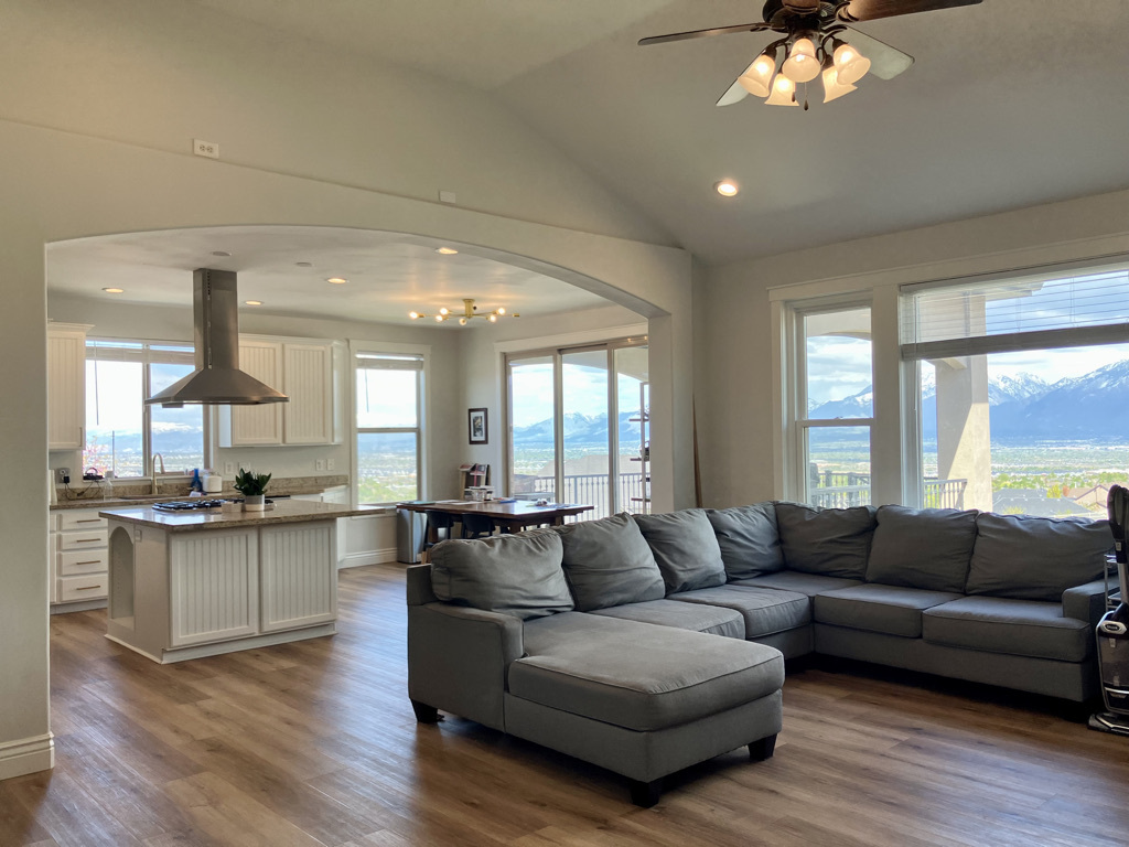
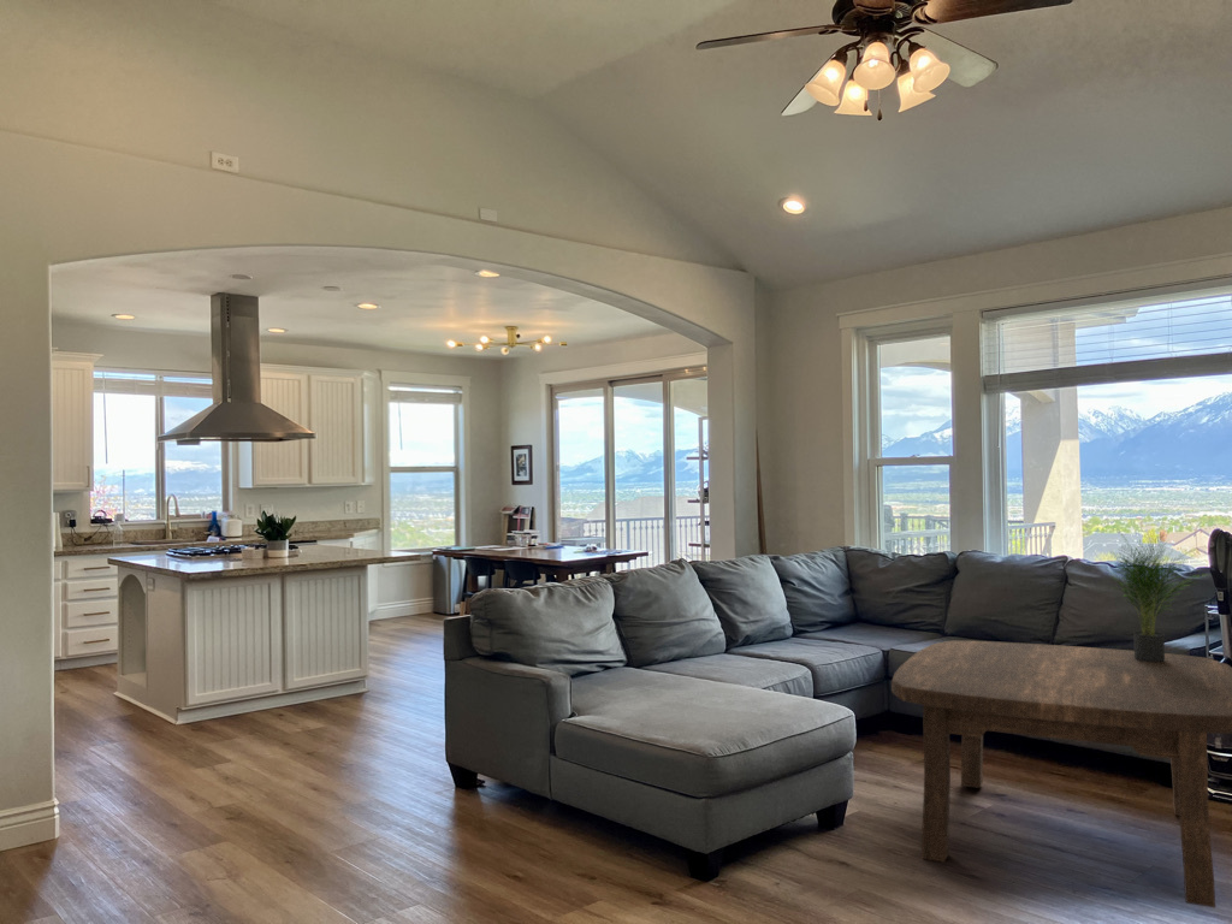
+ coffee table [890,640,1232,908]
+ potted plant [1102,527,1208,662]
